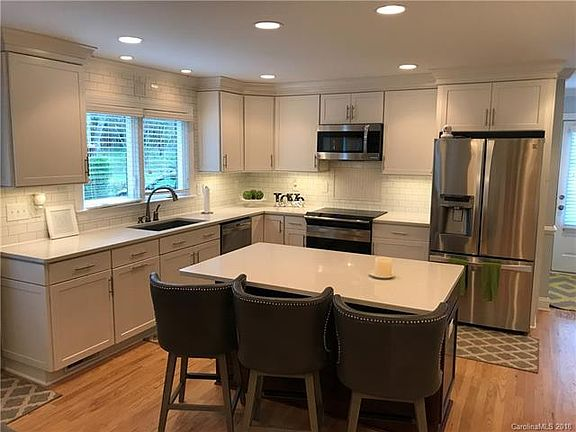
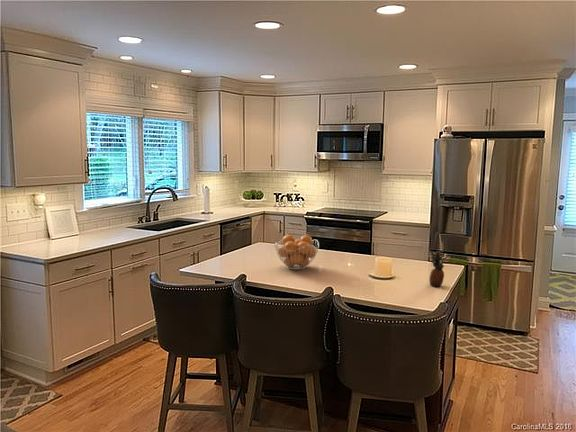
+ fruit basket [274,233,320,271]
+ fruit [427,249,448,288]
